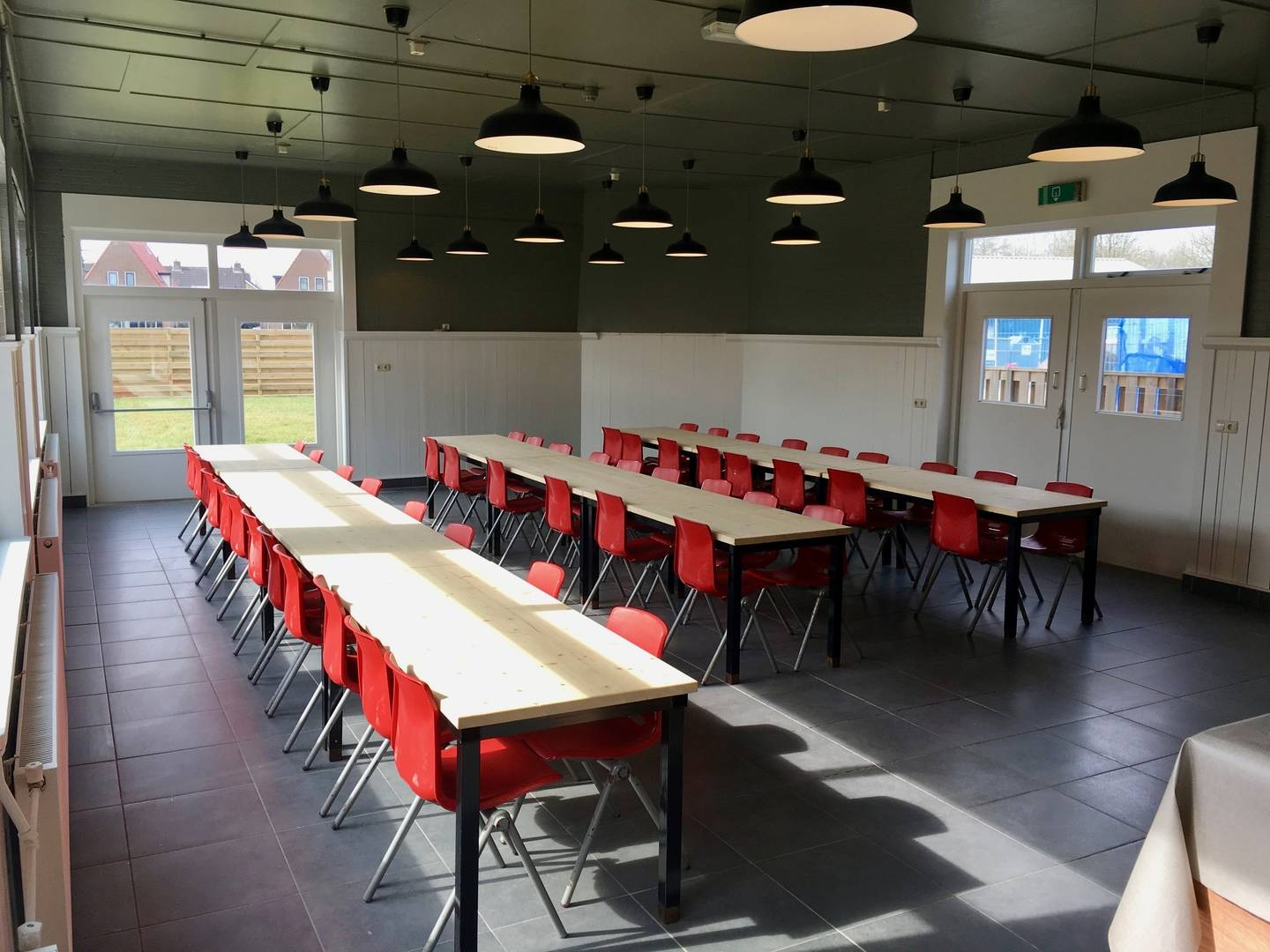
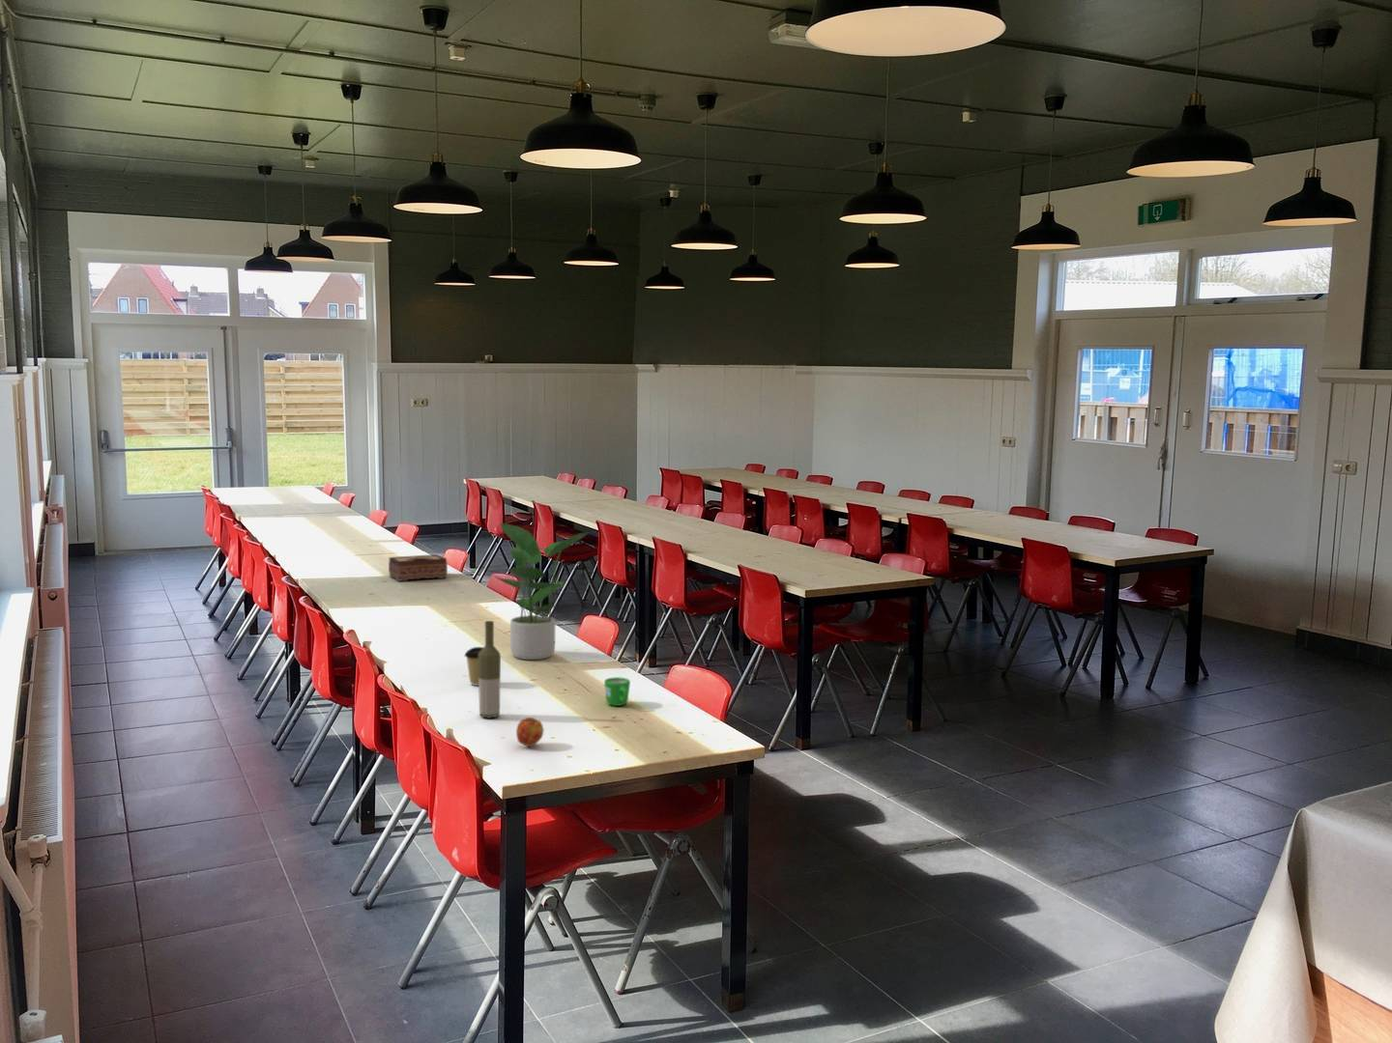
+ tissue box [388,553,448,583]
+ potted plant [492,522,591,661]
+ apple [515,717,545,747]
+ mug [603,676,631,707]
+ bottle [478,620,502,719]
+ coffee cup [464,646,484,687]
